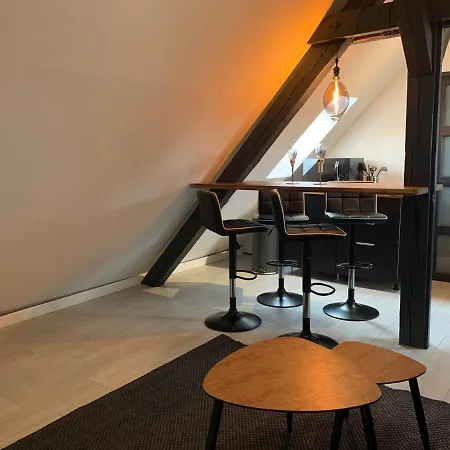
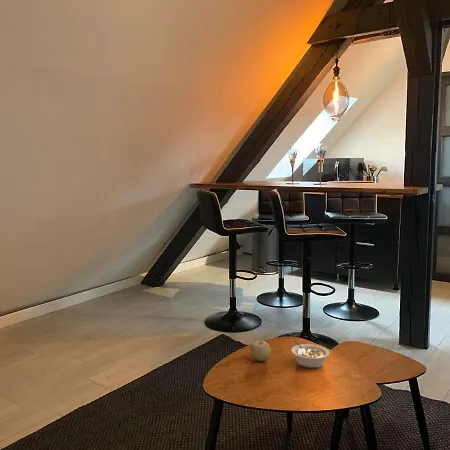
+ fruit [250,339,271,362]
+ legume [291,339,330,369]
